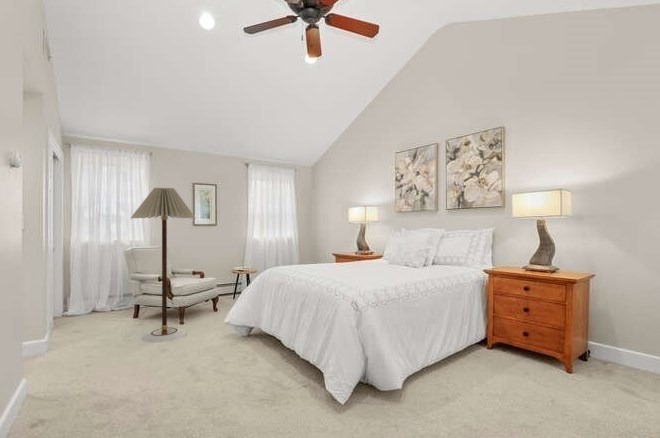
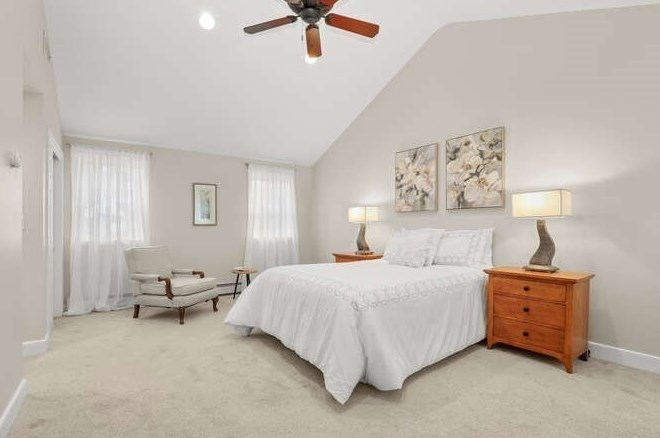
- floor lamp [130,187,196,343]
